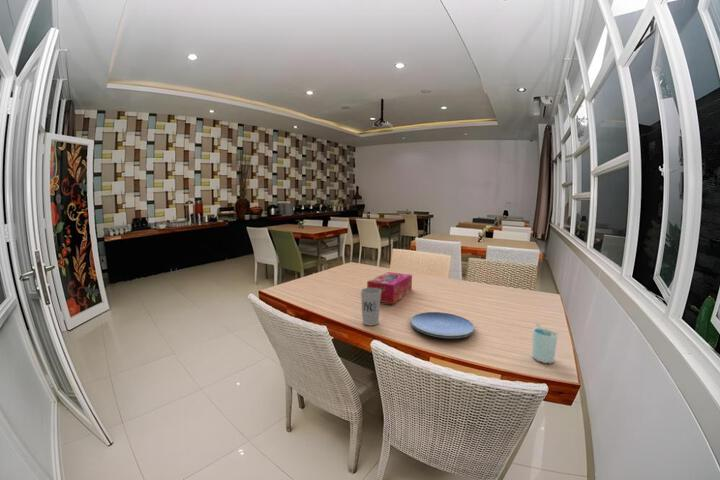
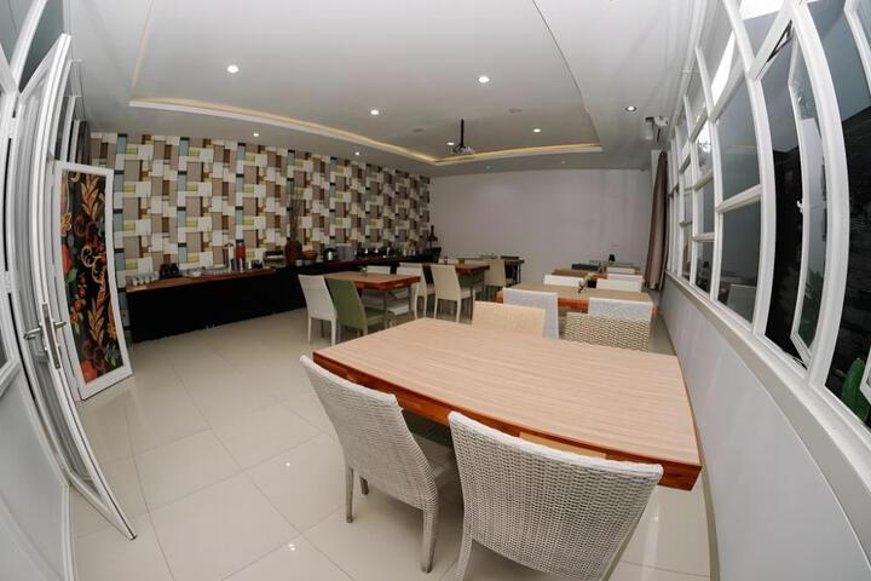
- plate [410,311,476,339]
- cup [360,287,381,326]
- cup [531,323,559,365]
- tissue box [366,271,413,305]
